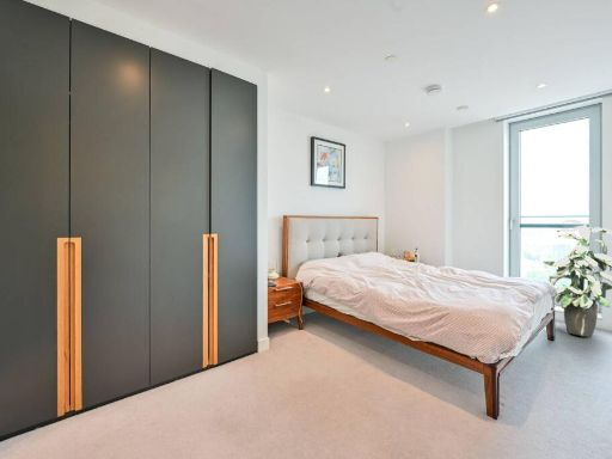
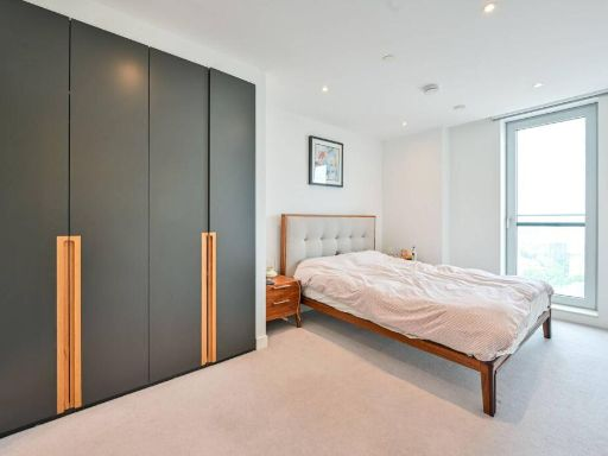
- indoor plant [541,219,612,338]
